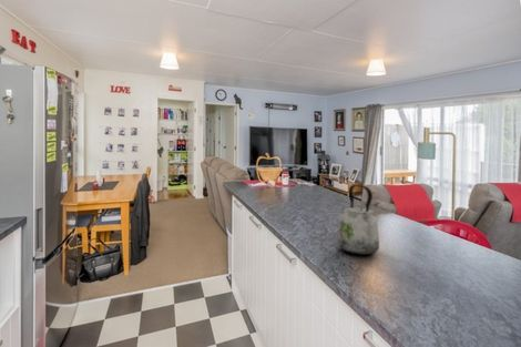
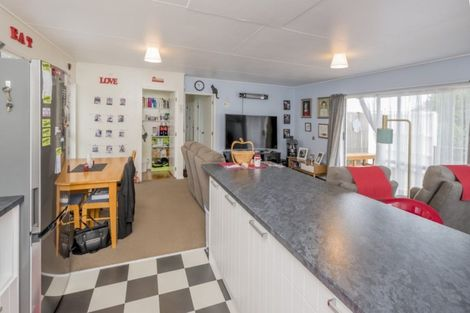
- kettle [337,184,380,256]
